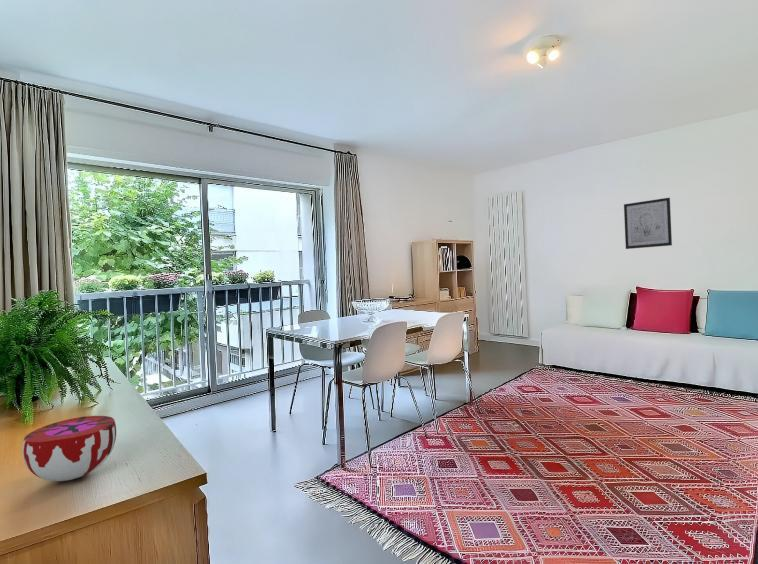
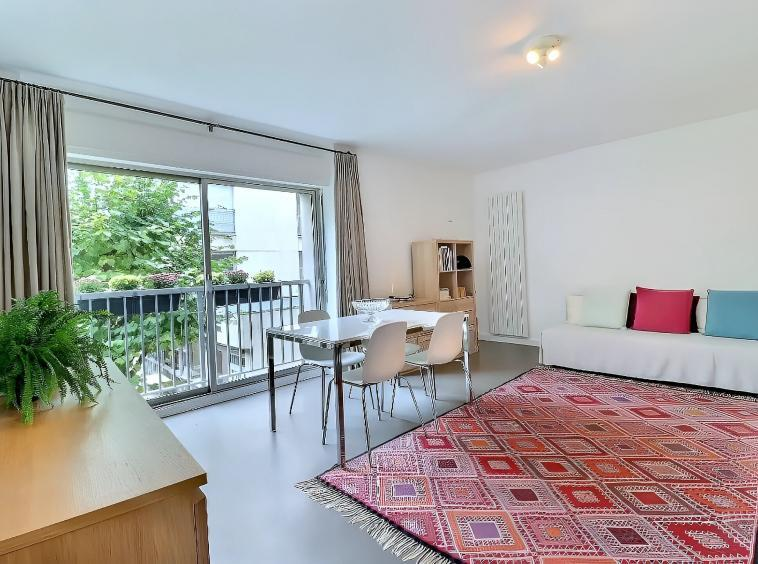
- decorative bowl [21,415,117,482]
- wall art [623,197,673,250]
